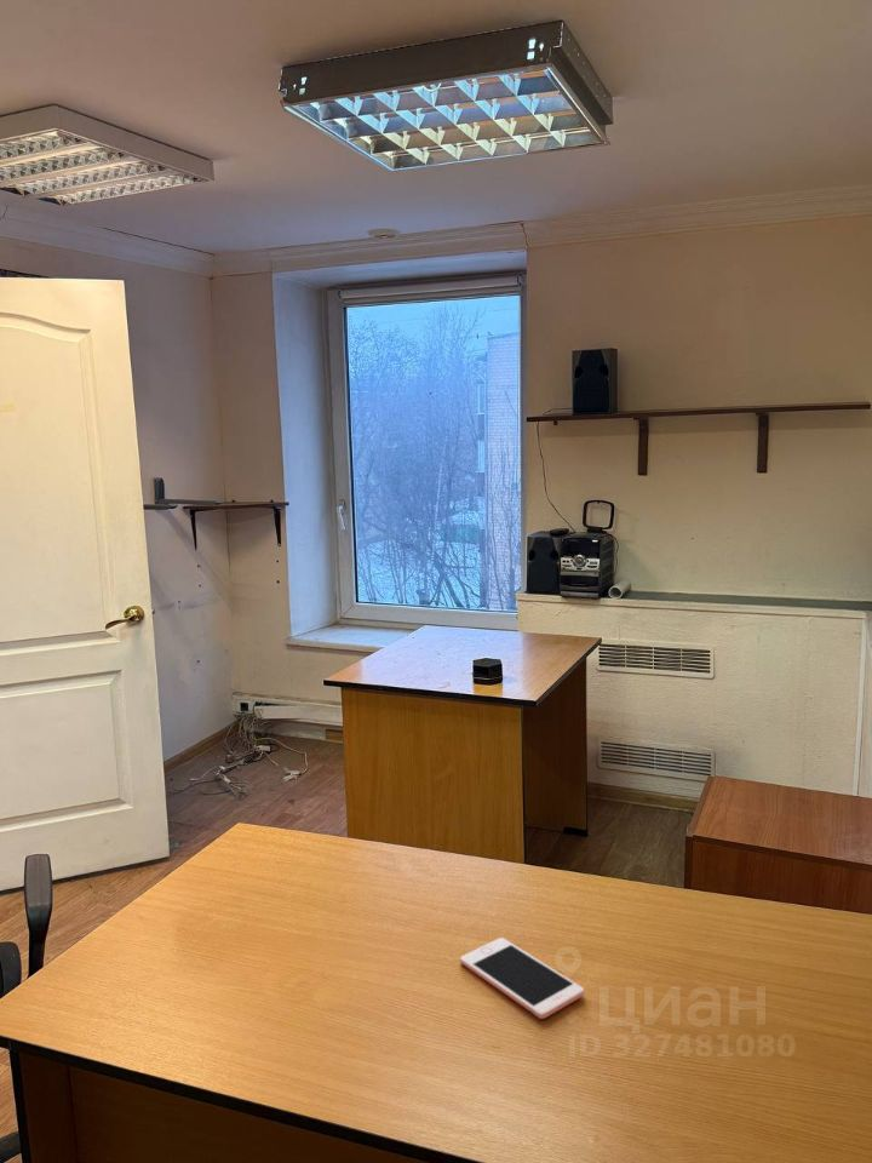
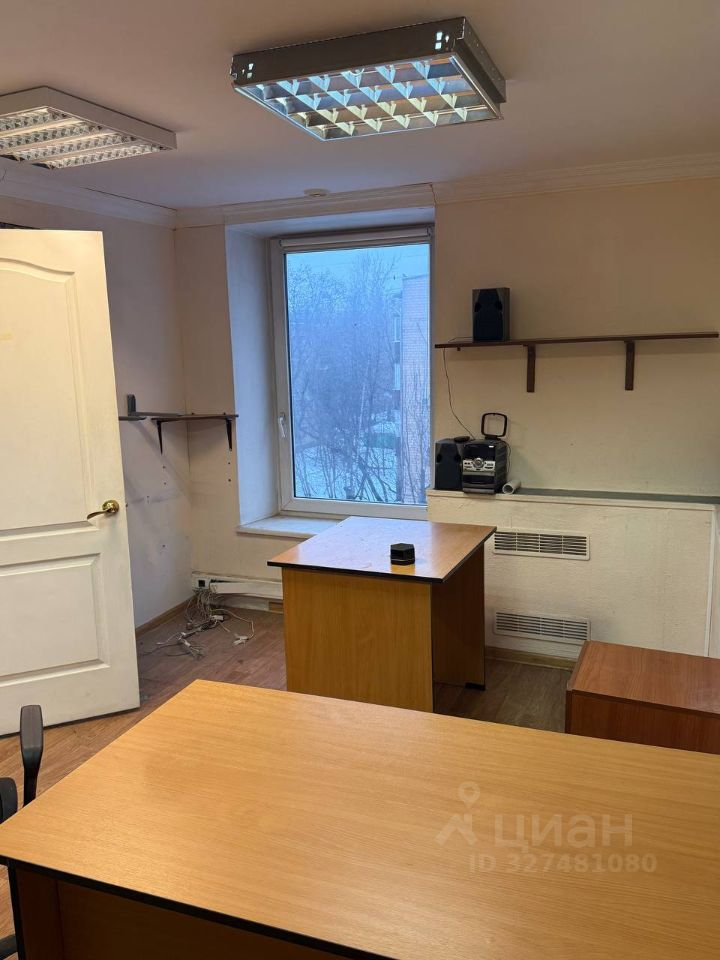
- cell phone [459,936,585,1020]
